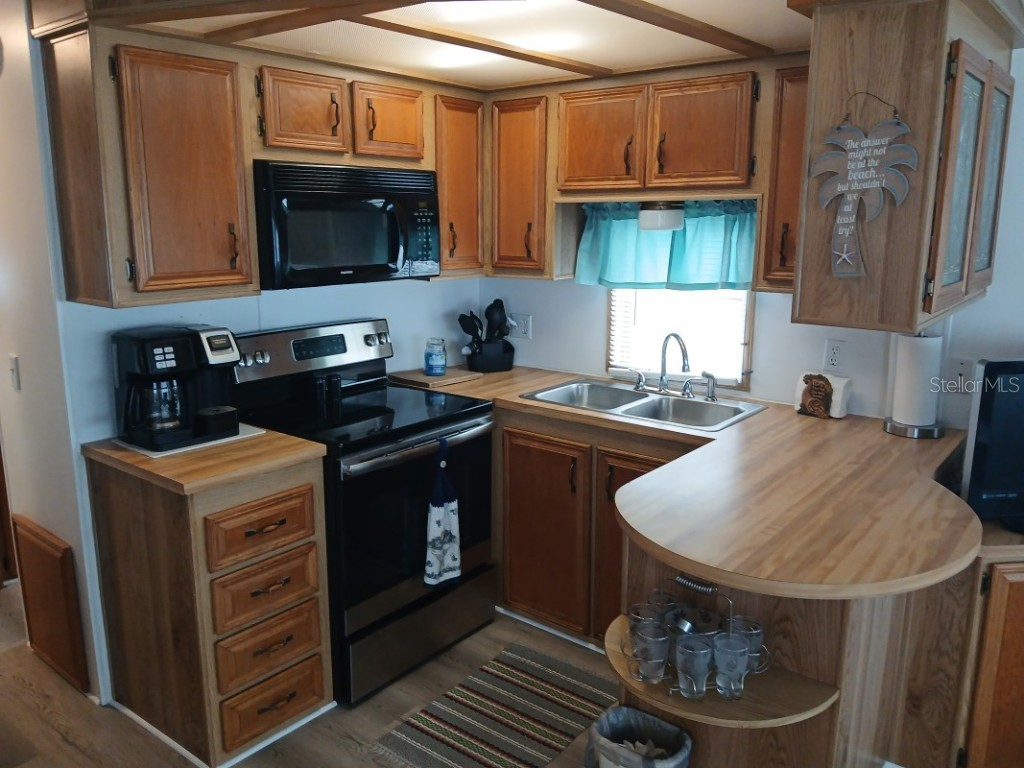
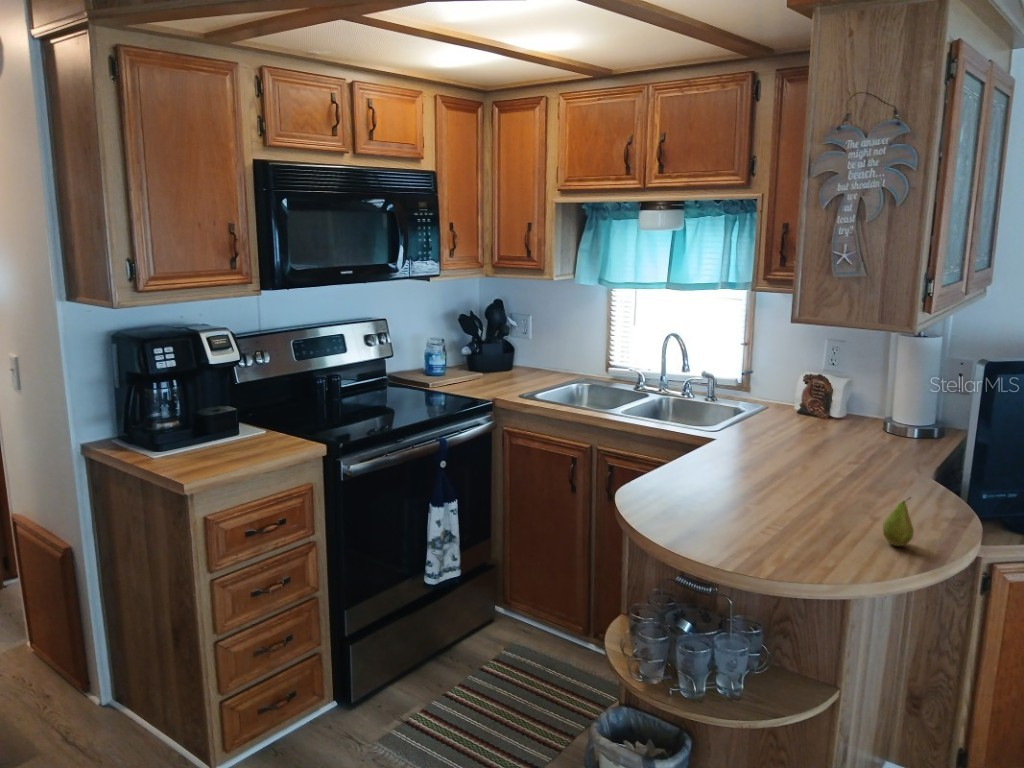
+ fruit [881,496,915,547]
